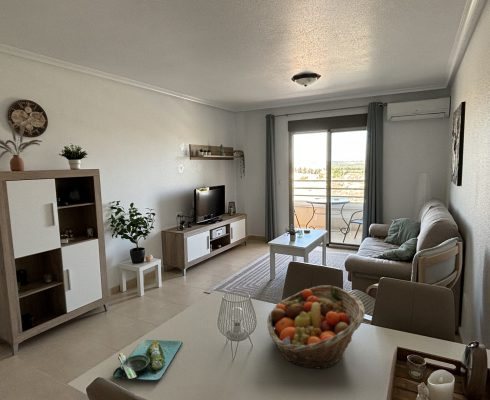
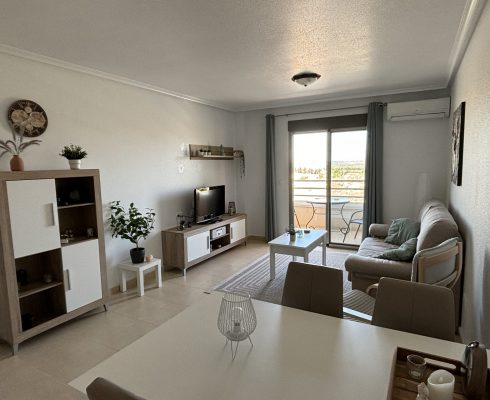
- fruit basket [266,285,366,371]
- platter [112,338,184,381]
